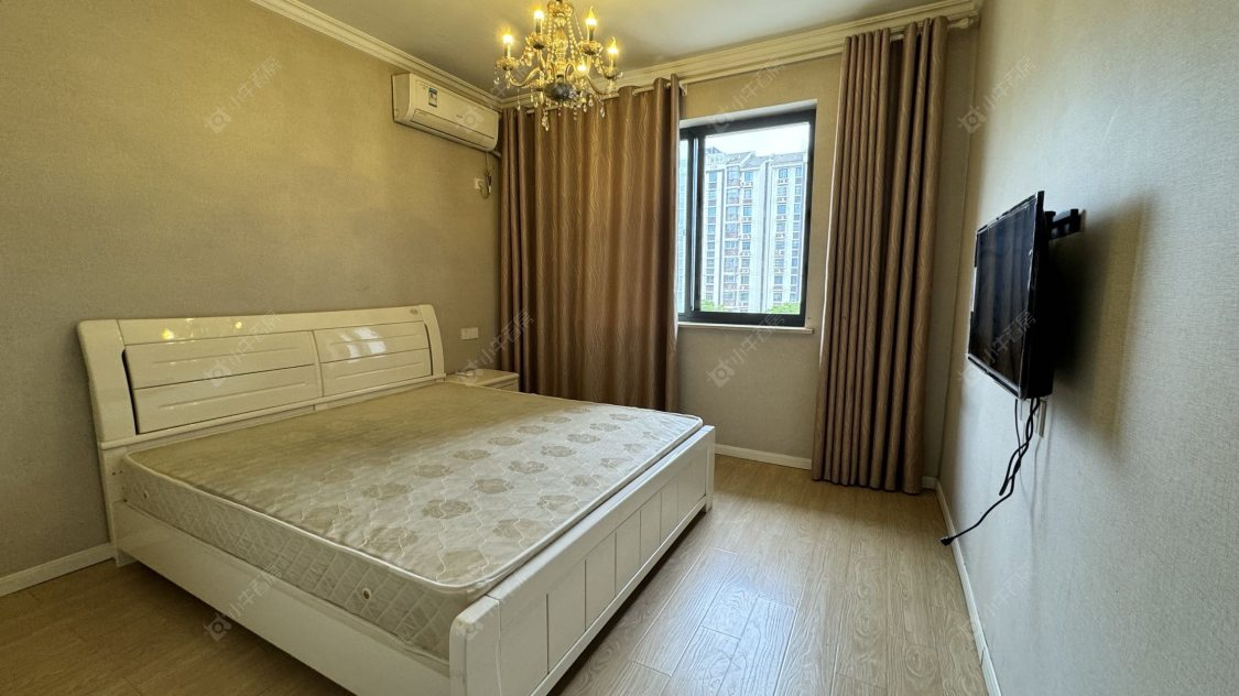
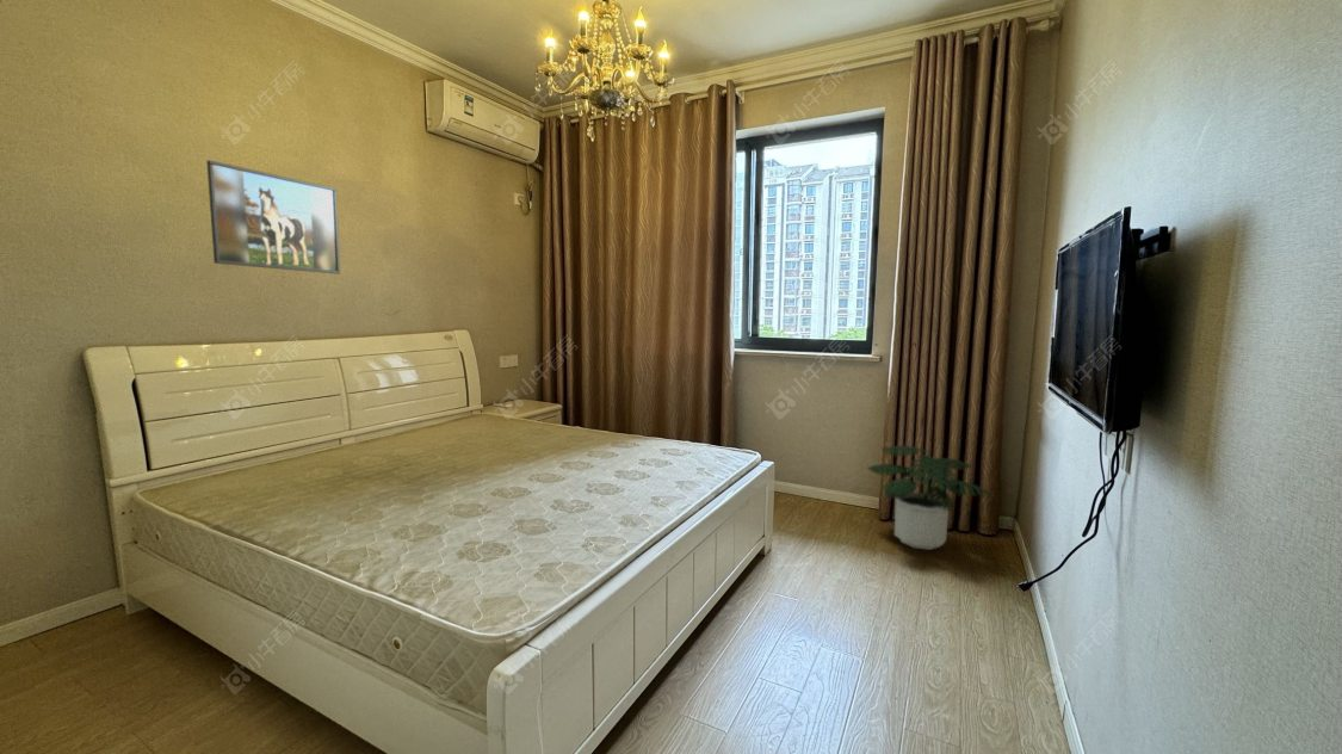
+ potted plant [865,445,995,551]
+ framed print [205,159,341,276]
